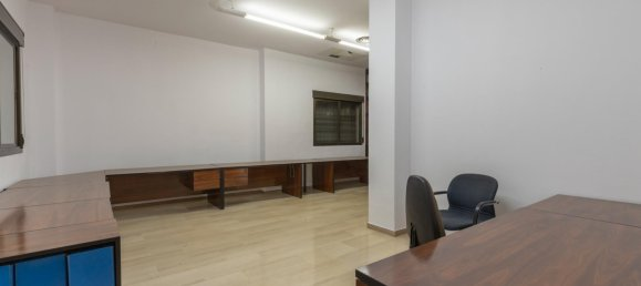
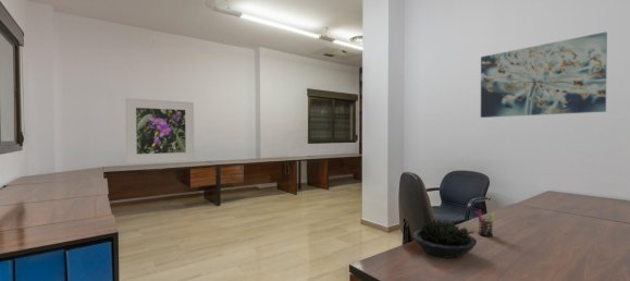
+ wall art [480,30,608,119]
+ succulent plant [411,218,478,259]
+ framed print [124,97,195,164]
+ pen holder [474,209,496,237]
